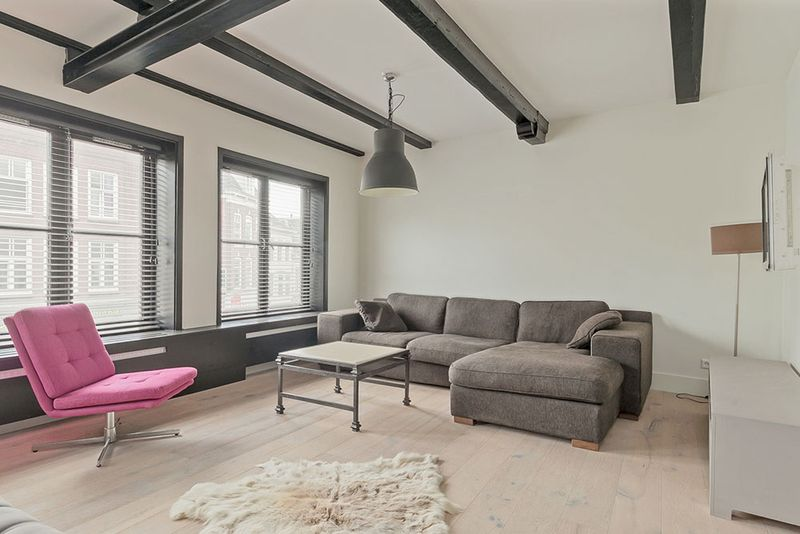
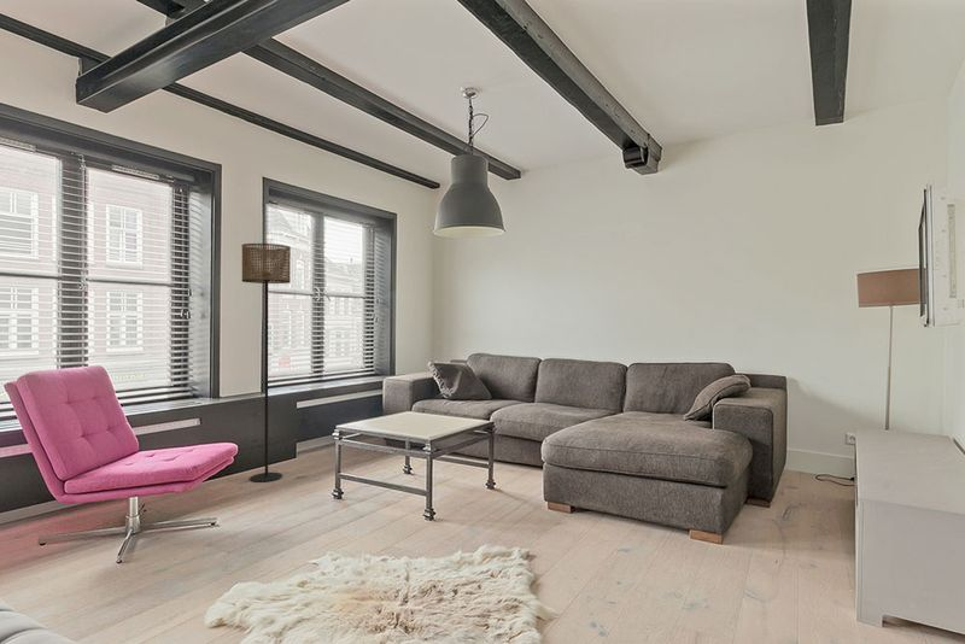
+ floor lamp [240,242,292,484]
